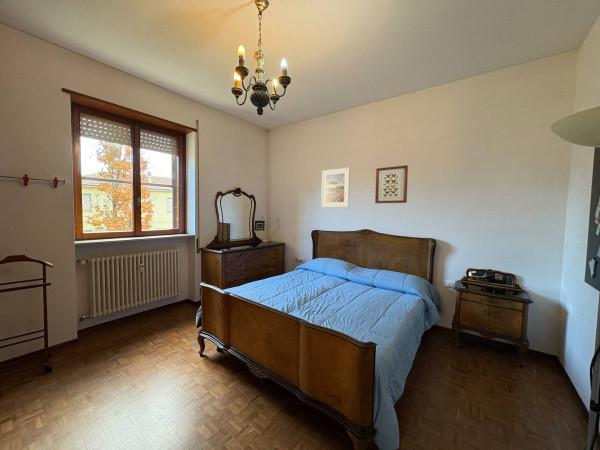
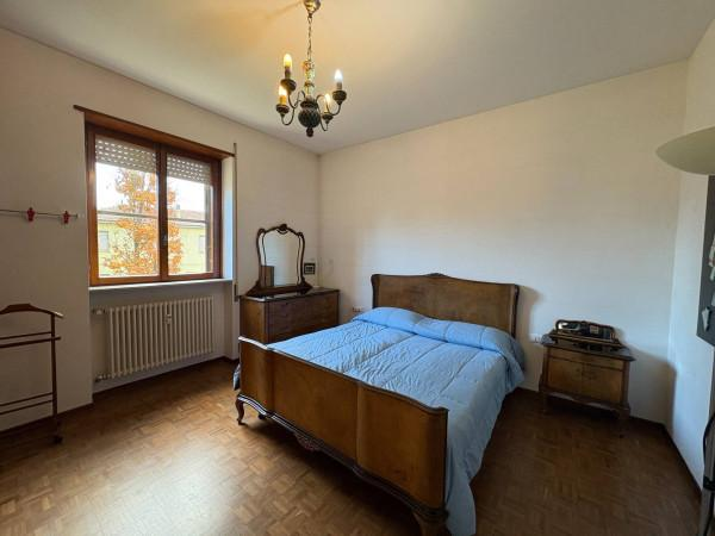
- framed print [320,167,351,208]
- wall art [374,164,409,204]
